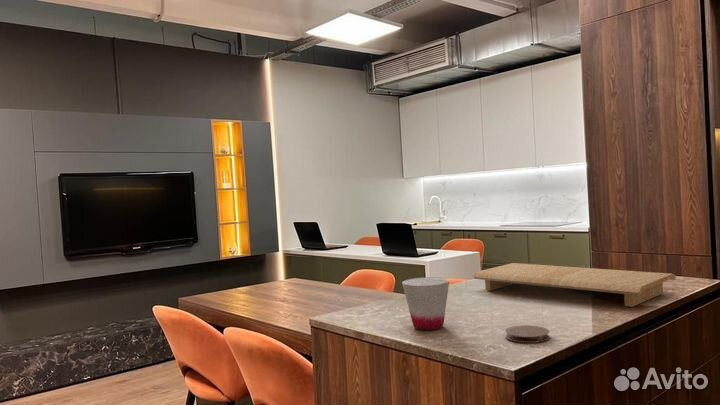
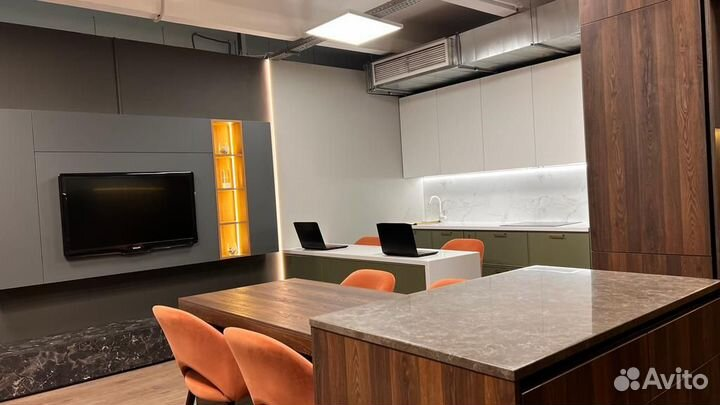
- cup [401,276,450,331]
- cutting board [472,262,677,308]
- coaster [504,324,551,344]
